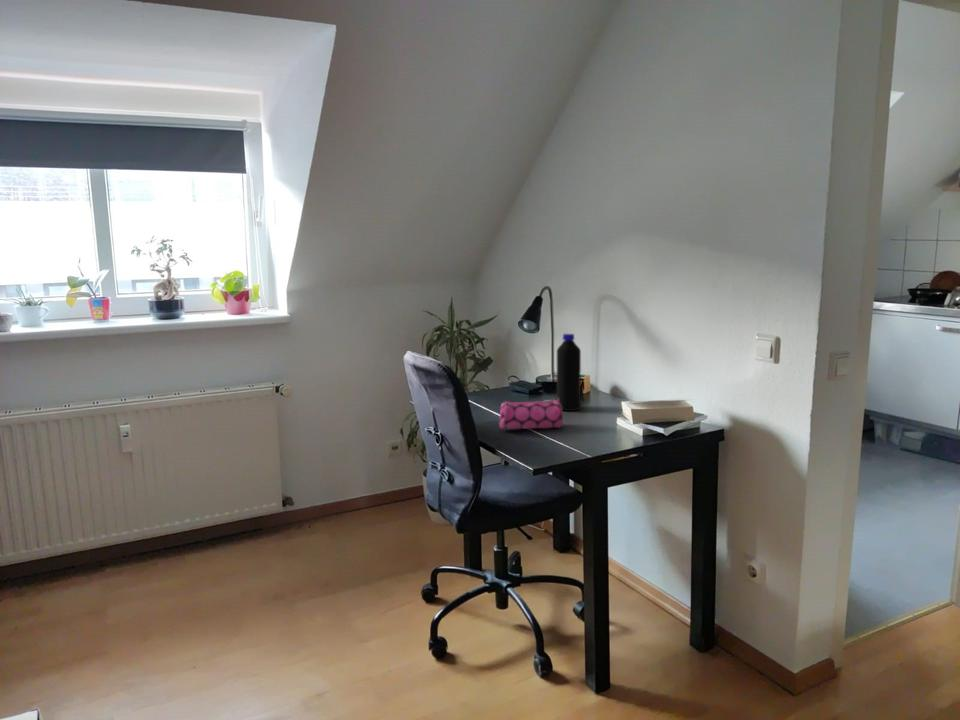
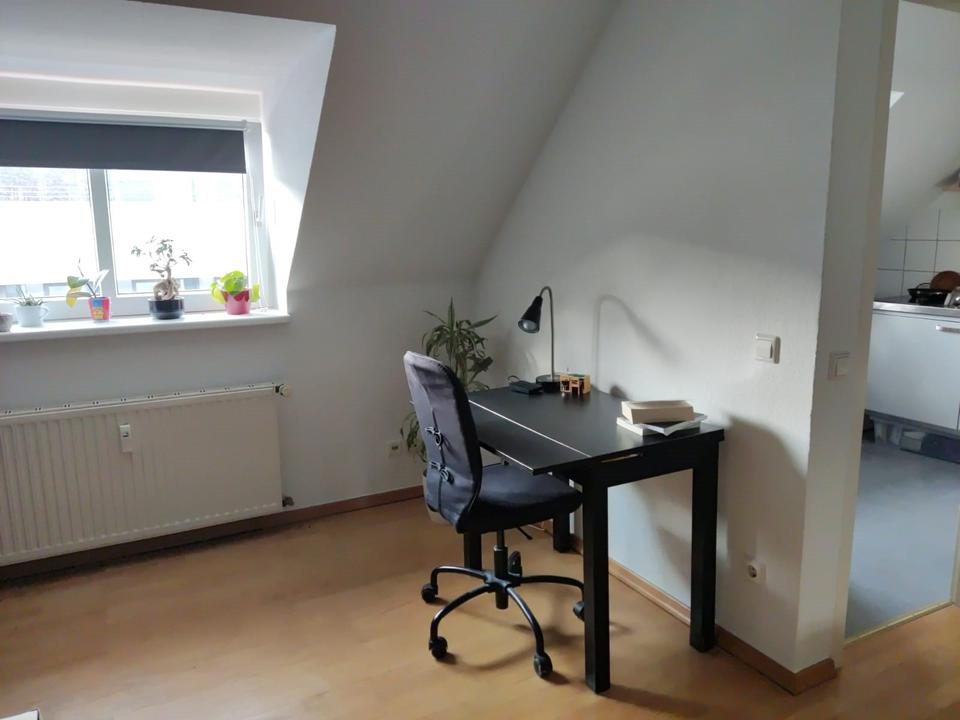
- pencil case [498,398,564,430]
- bottle [556,333,582,412]
